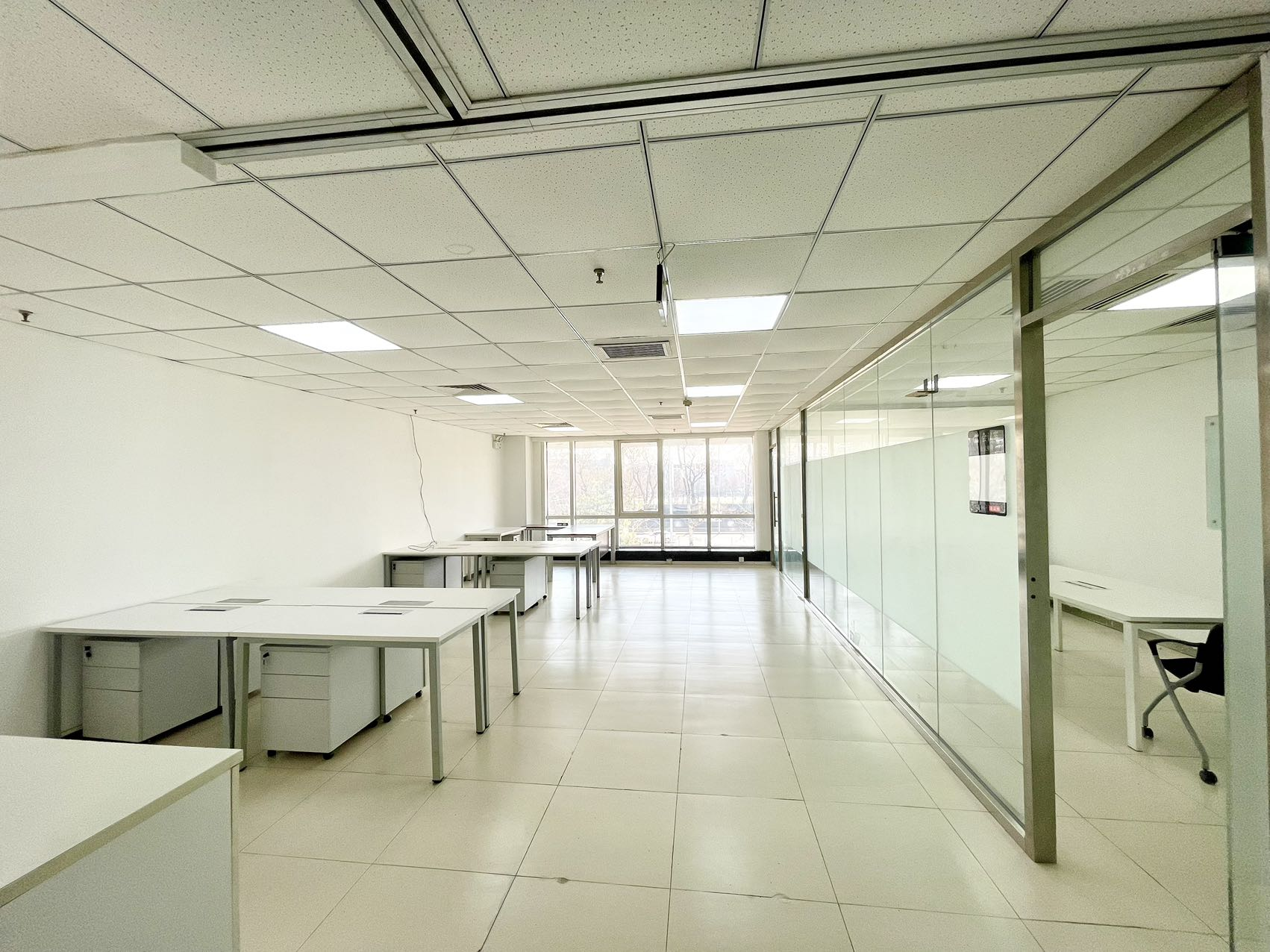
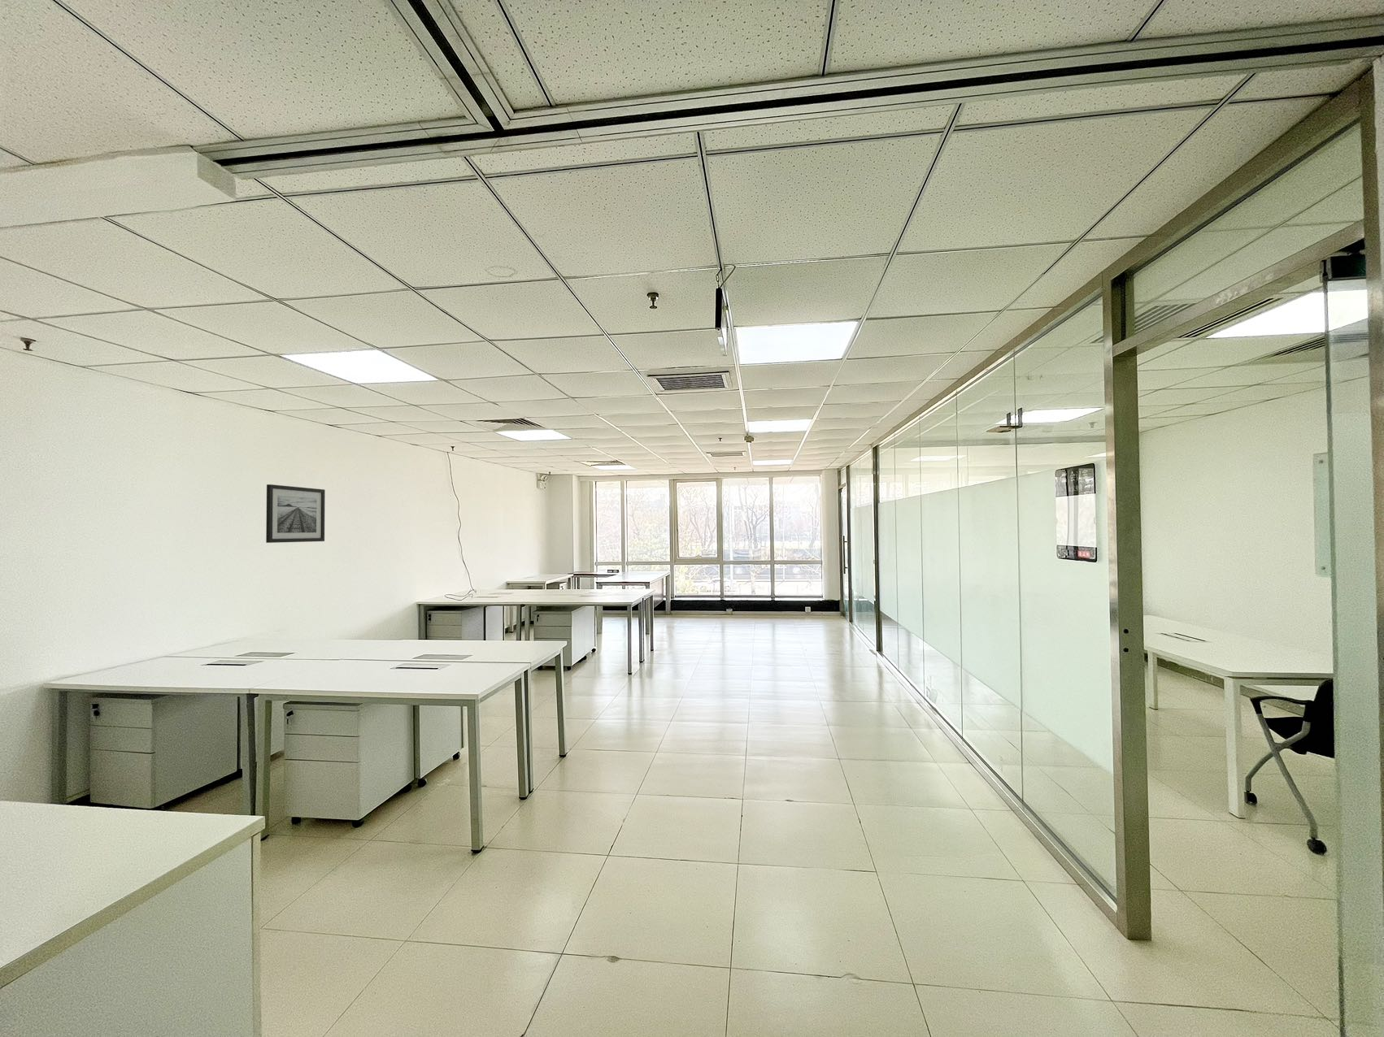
+ wall art [265,484,326,544]
